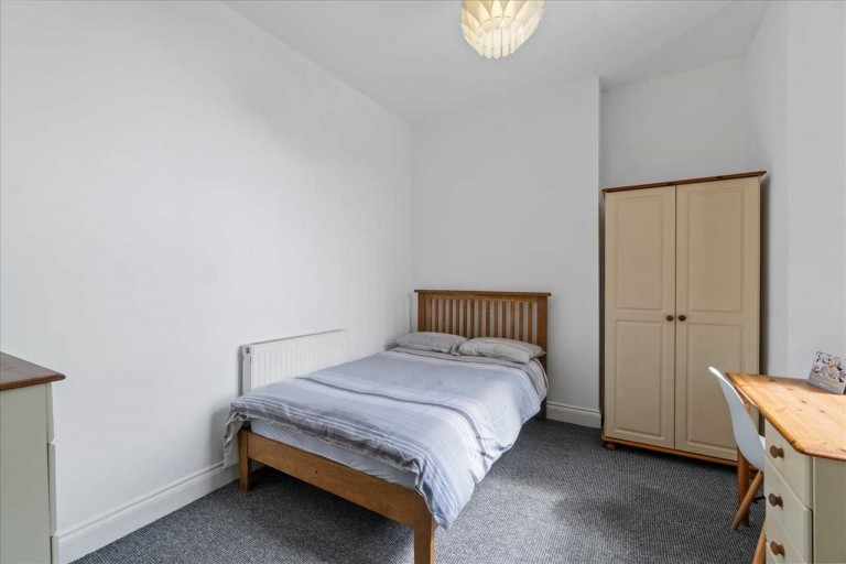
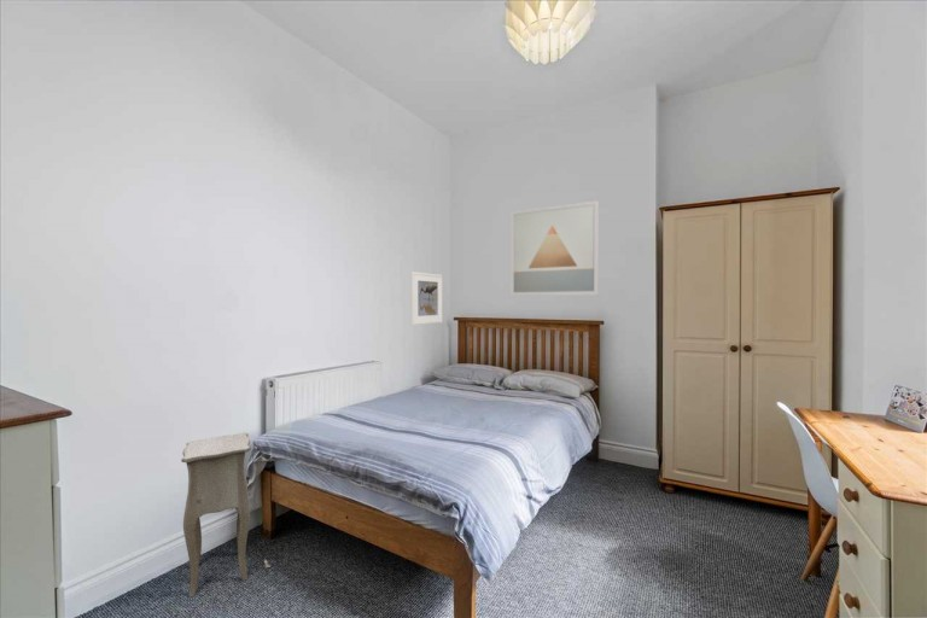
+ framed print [410,270,444,326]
+ side table [180,432,272,597]
+ wall art [509,199,600,297]
